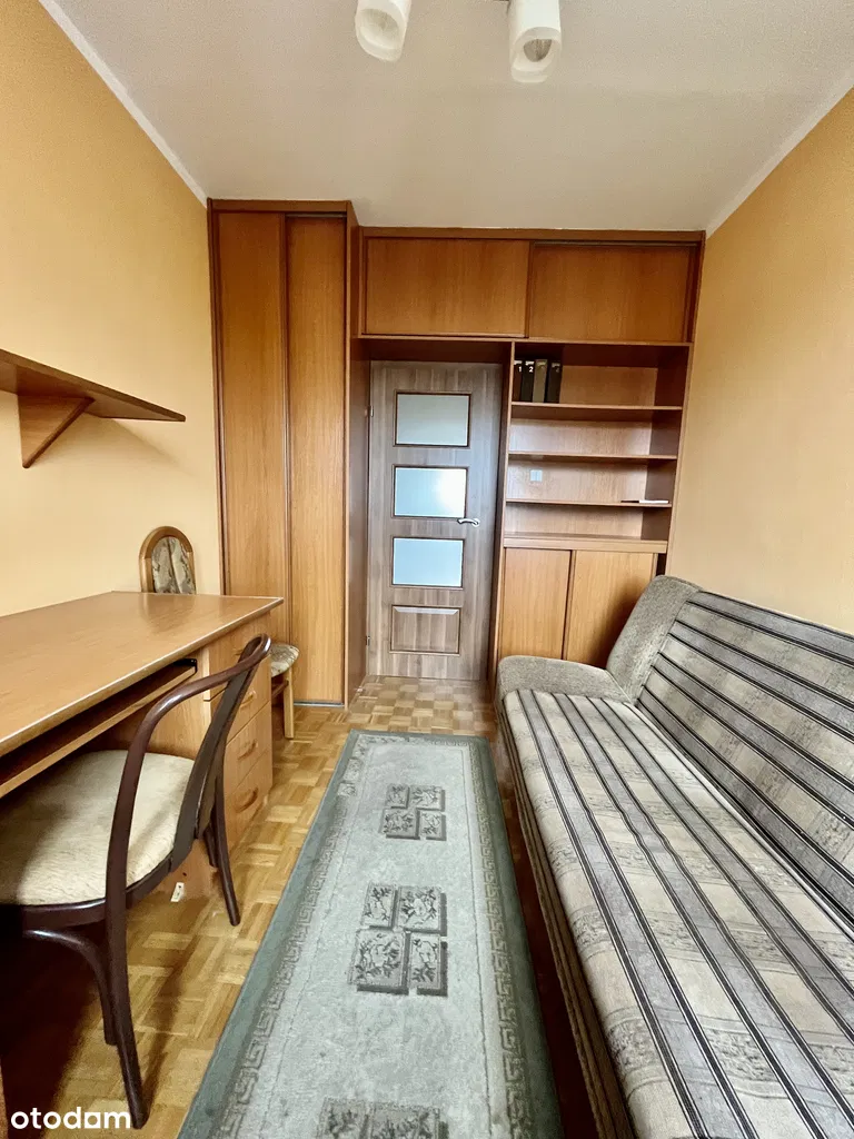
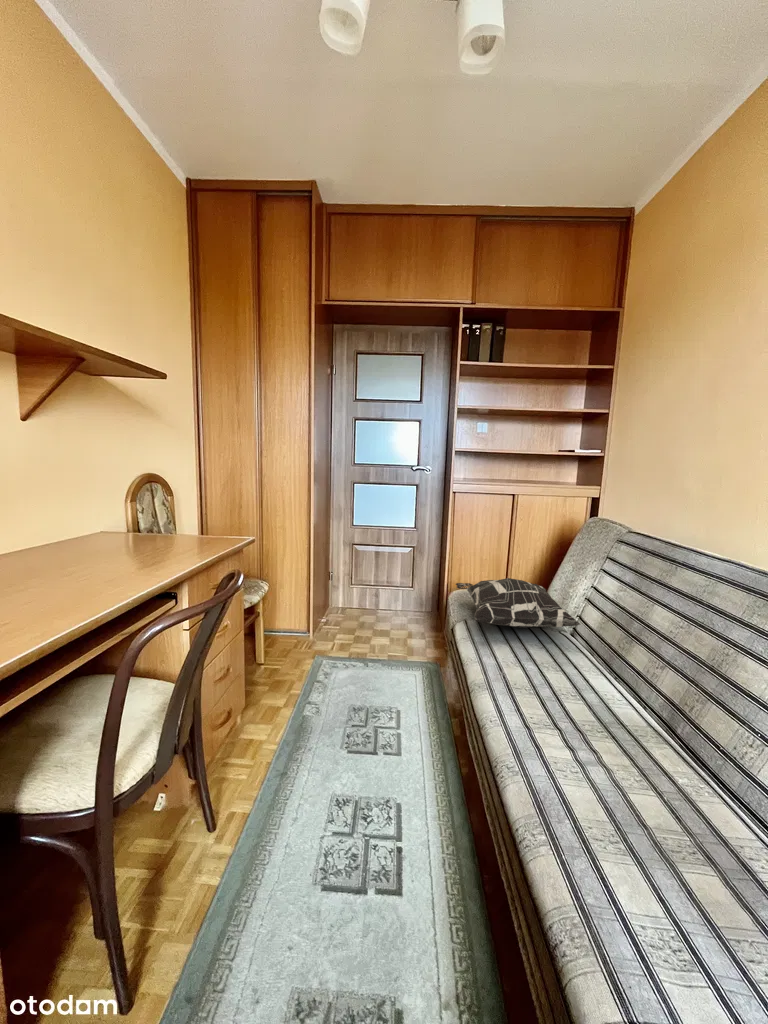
+ decorative pillow [455,577,582,629]
